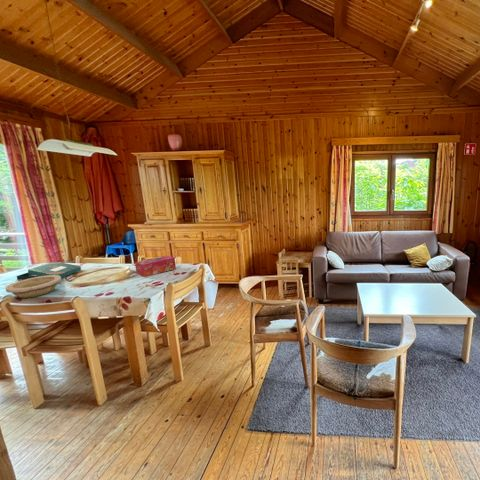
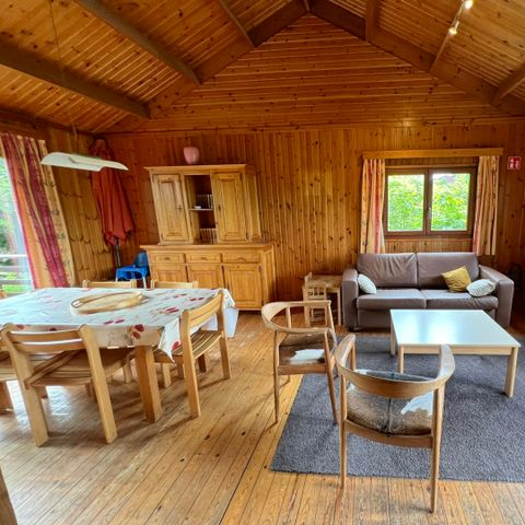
- bowl [5,275,62,299]
- tissue box [134,254,177,278]
- board game [16,260,82,281]
